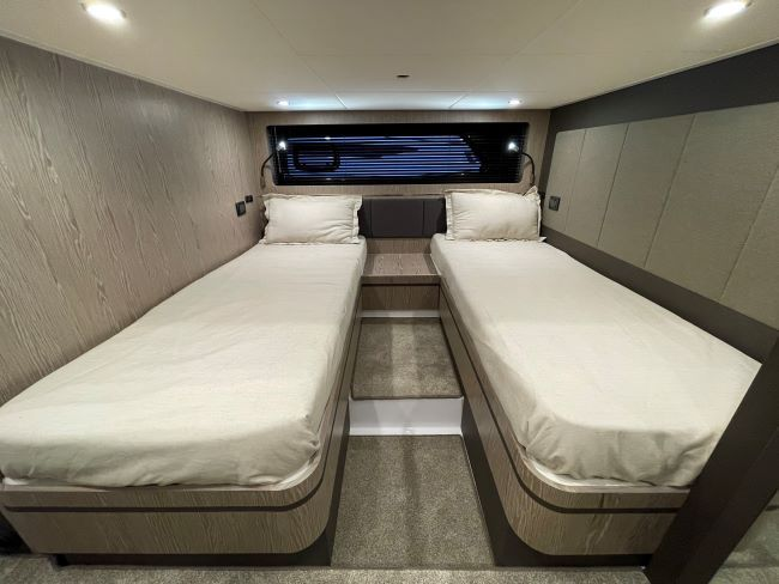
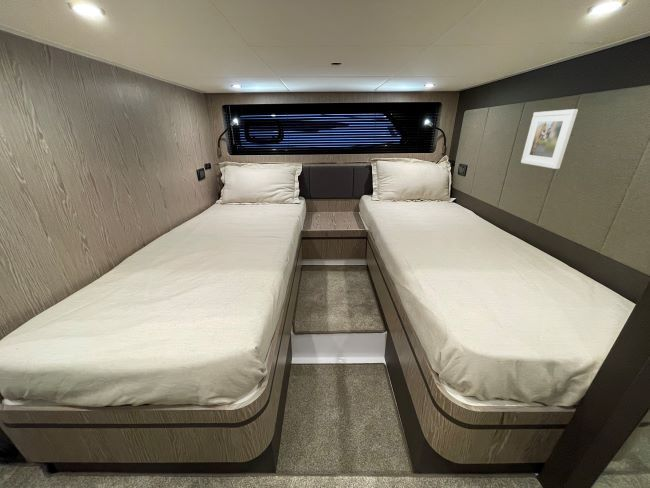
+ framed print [520,108,579,170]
